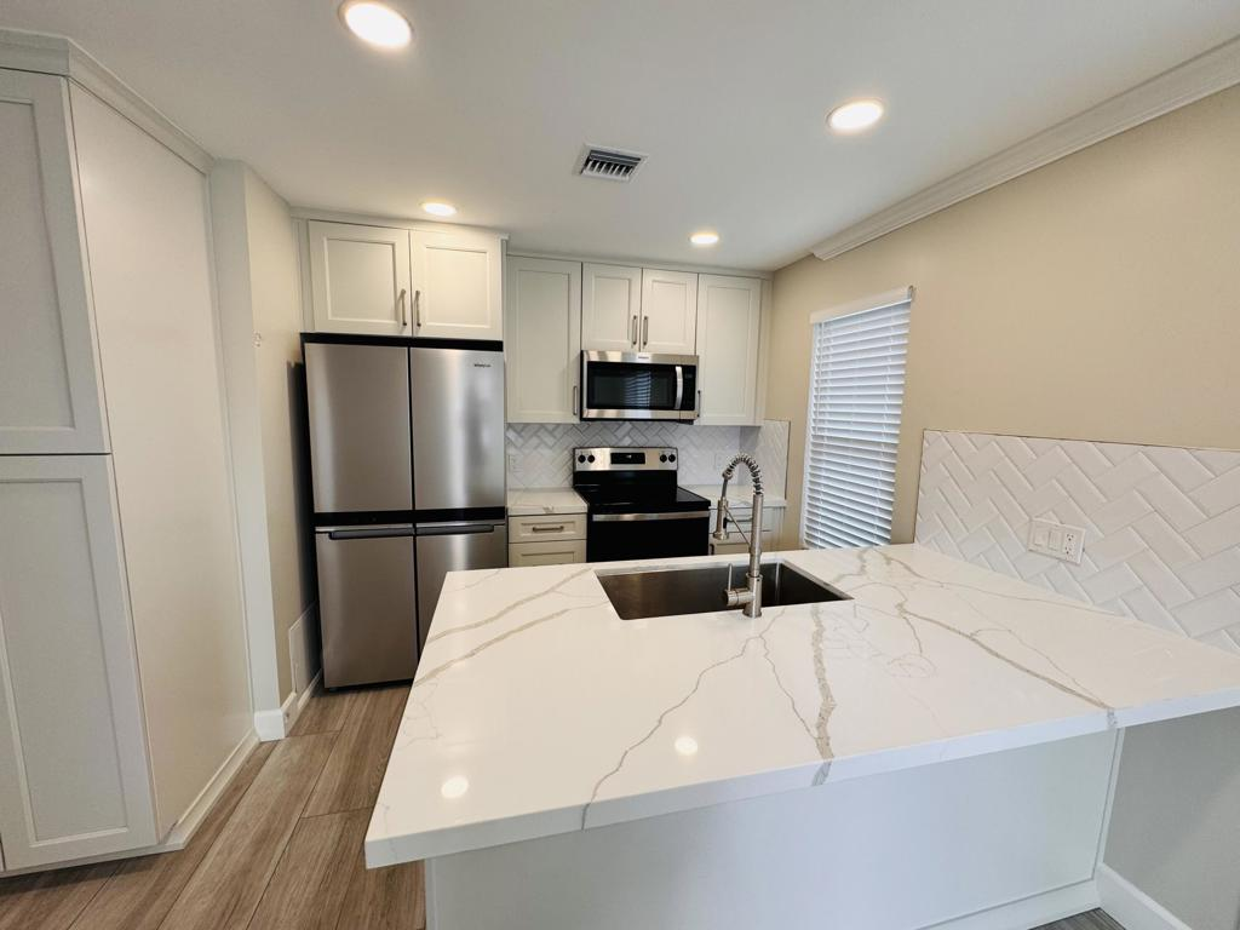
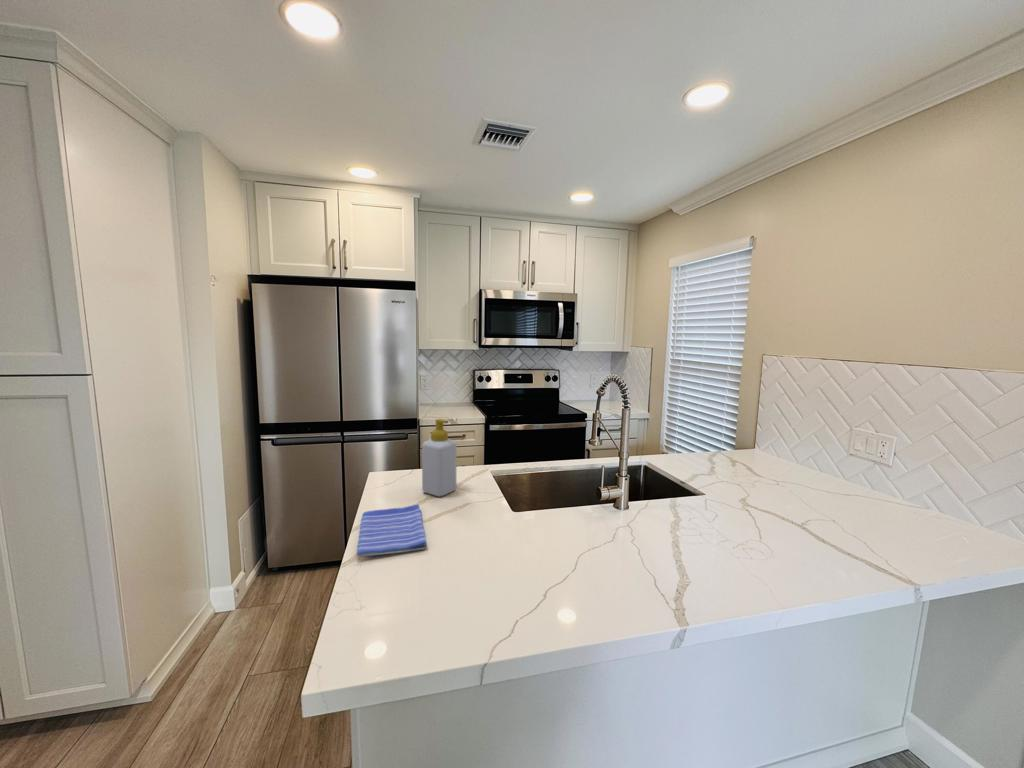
+ soap bottle [421,418,458,497]
+ dish towel [356,503,427,557]
